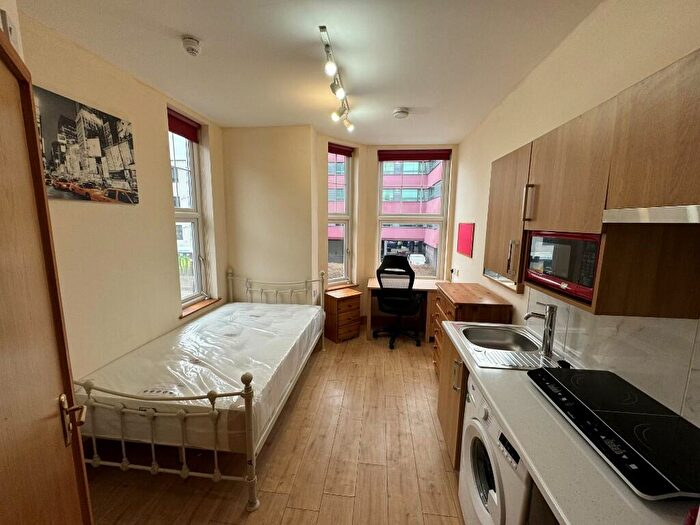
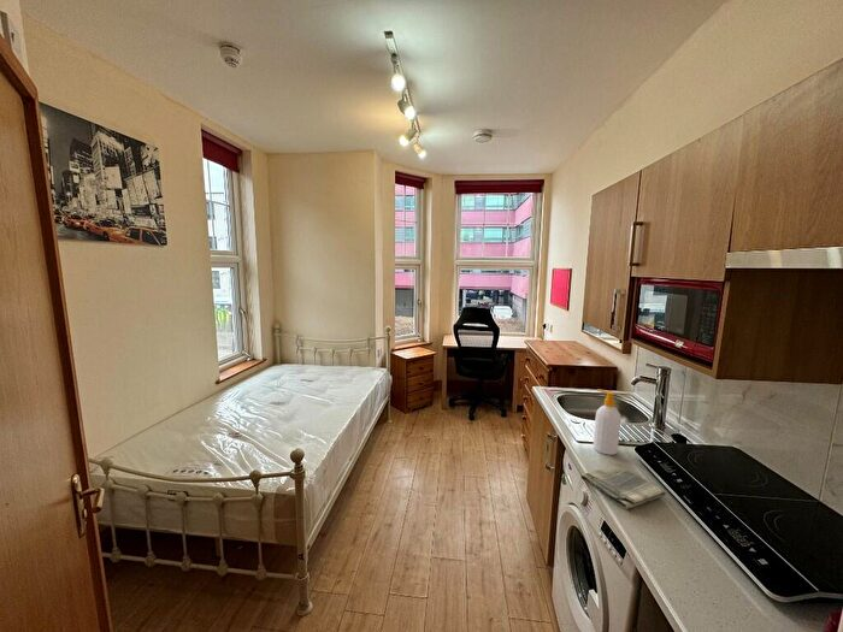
+ soap bottle [593,388,621,456]
+ dish towel [579,463,667,510]
